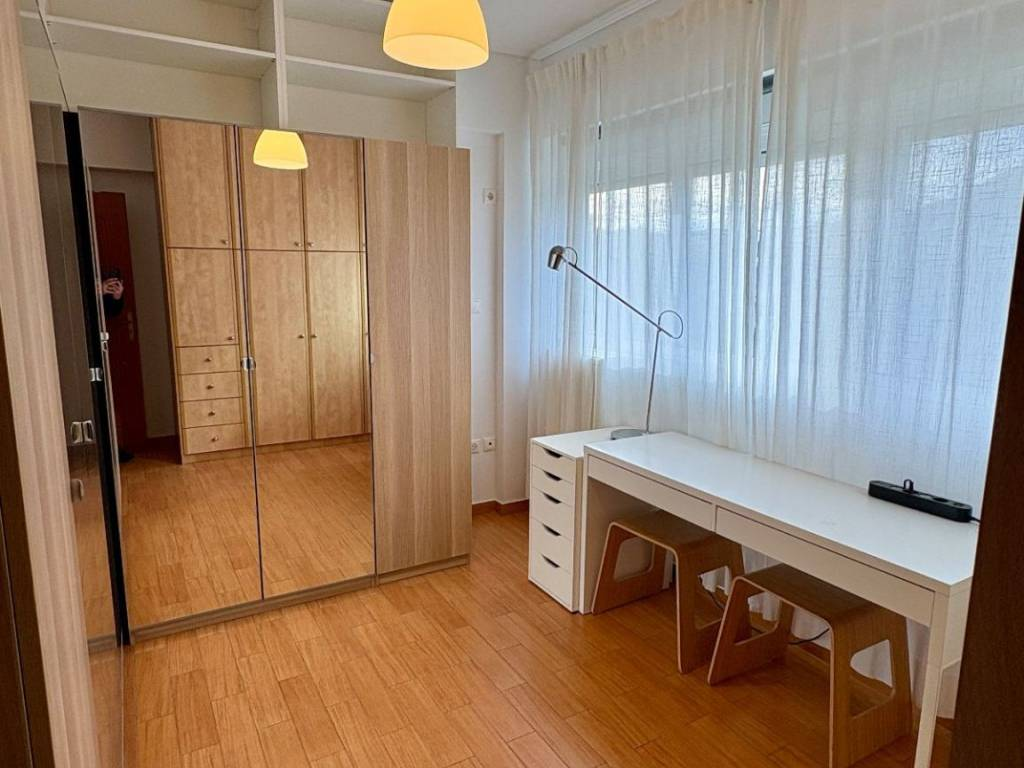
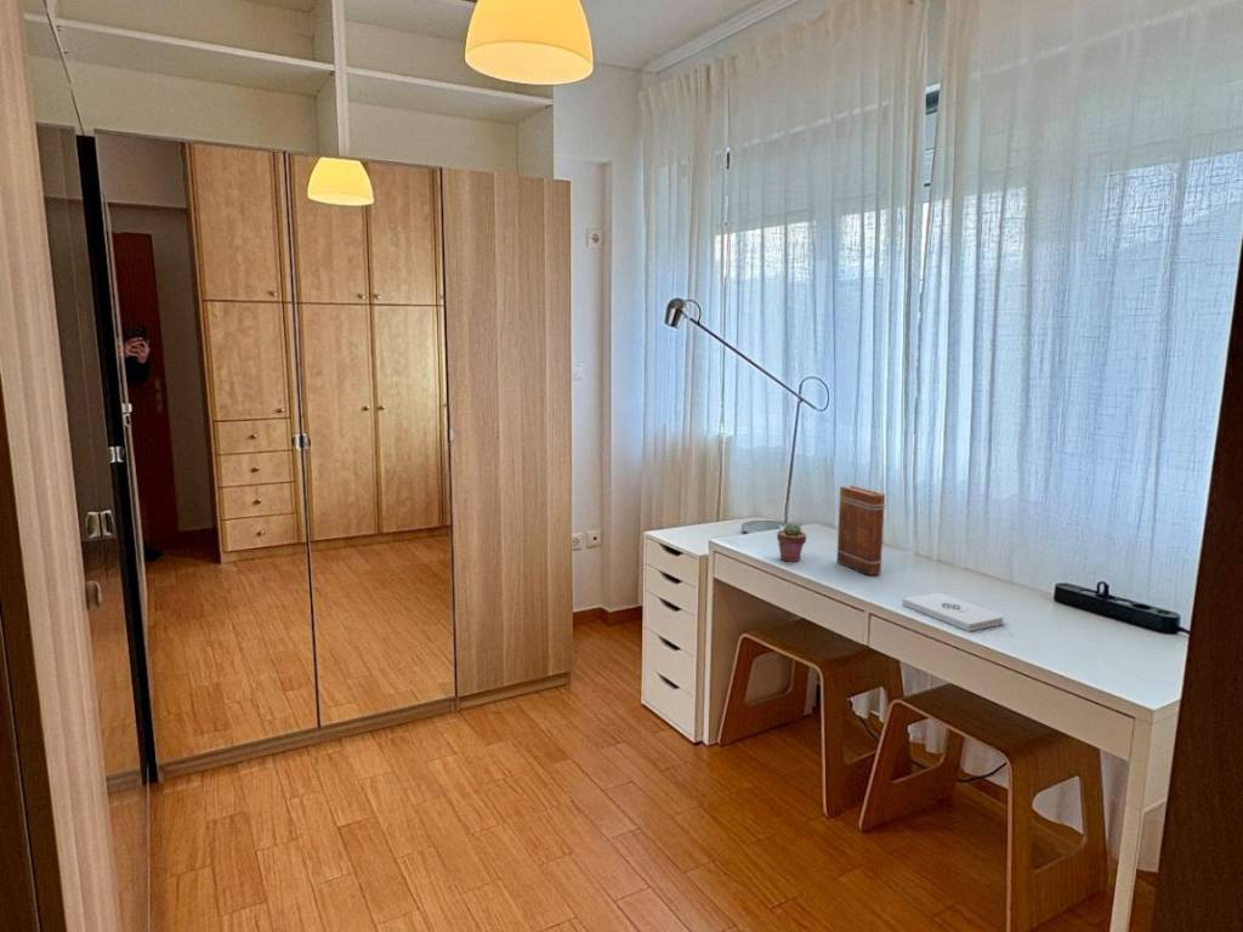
+ potted succulent [776,521,807,563]
+ book [835,484,887,576]
+ notepad [901,592,1005,632]
